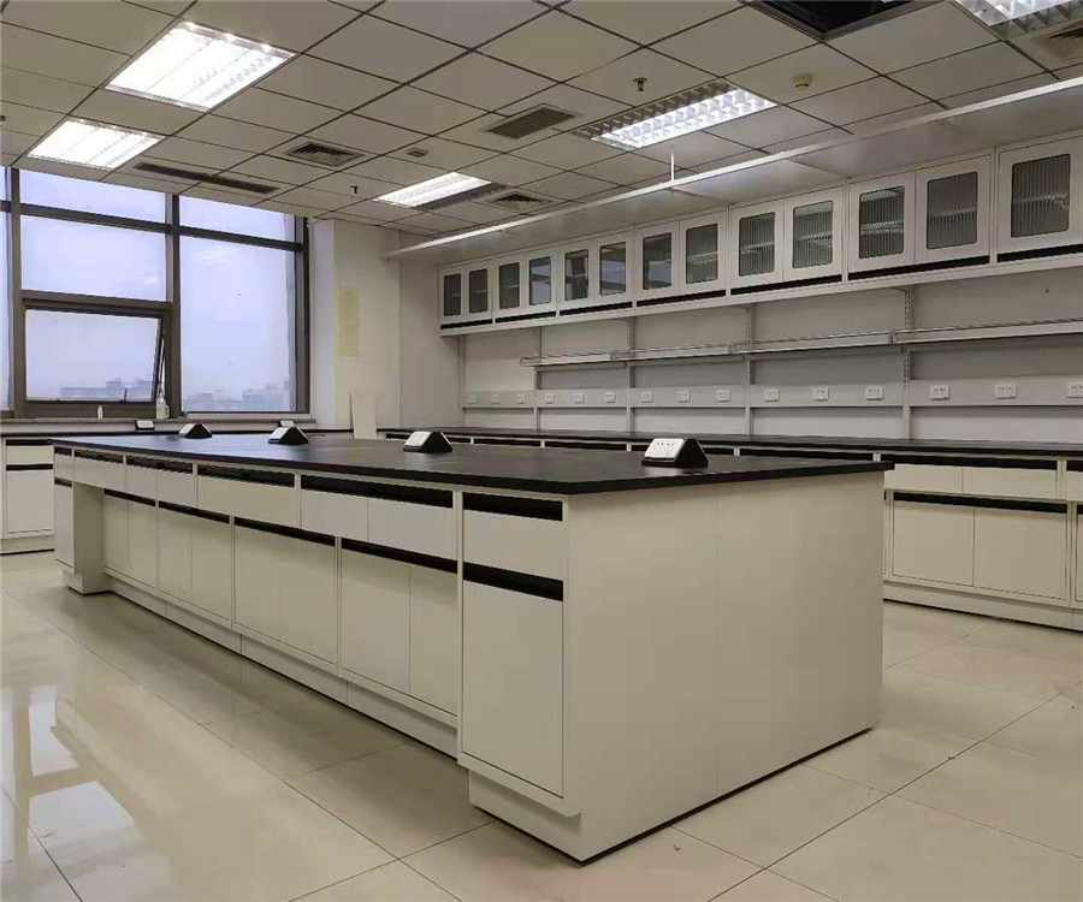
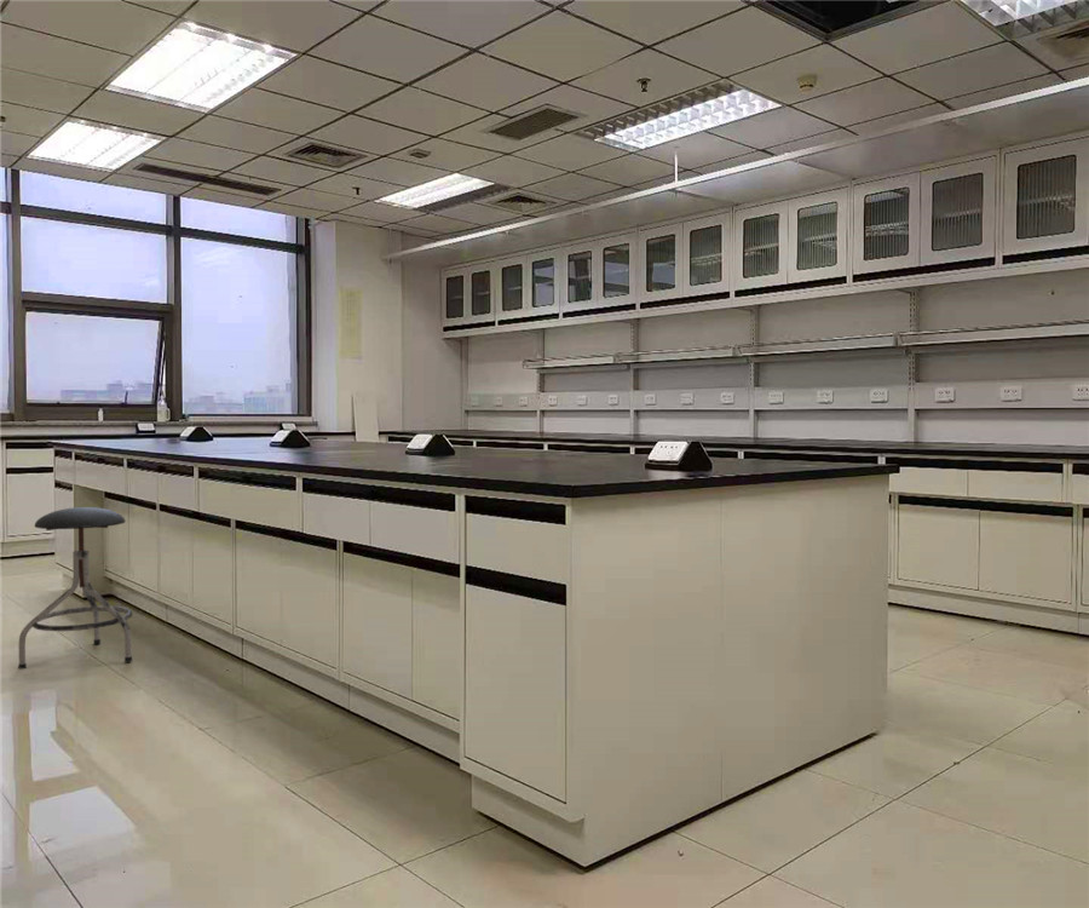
+ stool [17,506,133,669]
